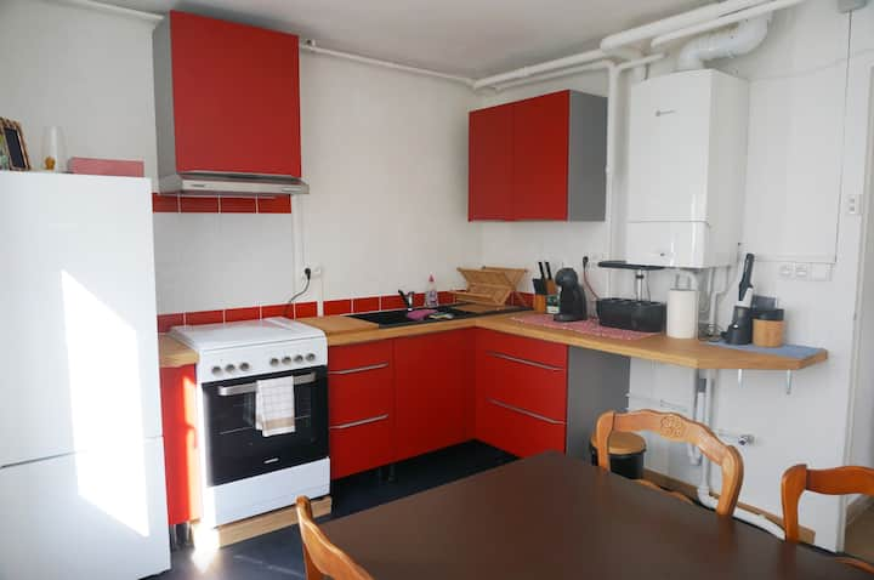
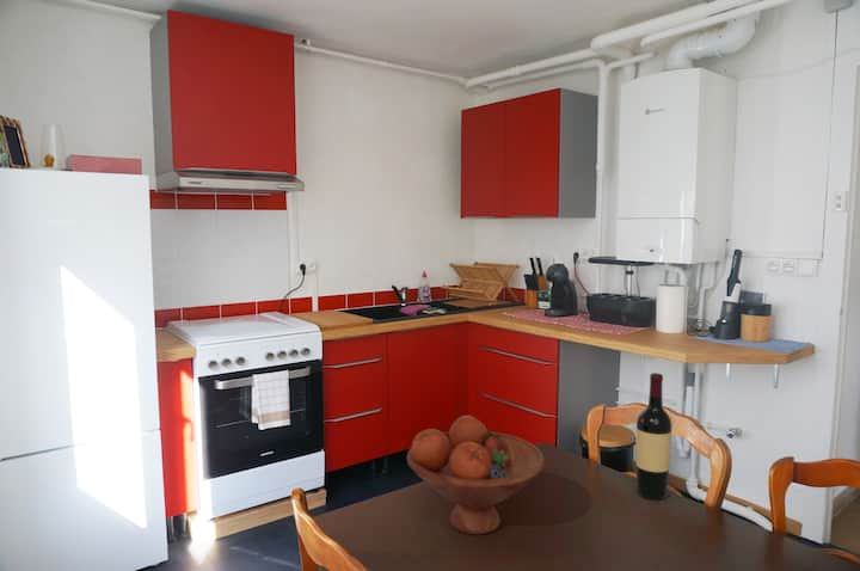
+ fruit bowl [406,415,546,535]
+ wine bottle [635,372,672,501]
